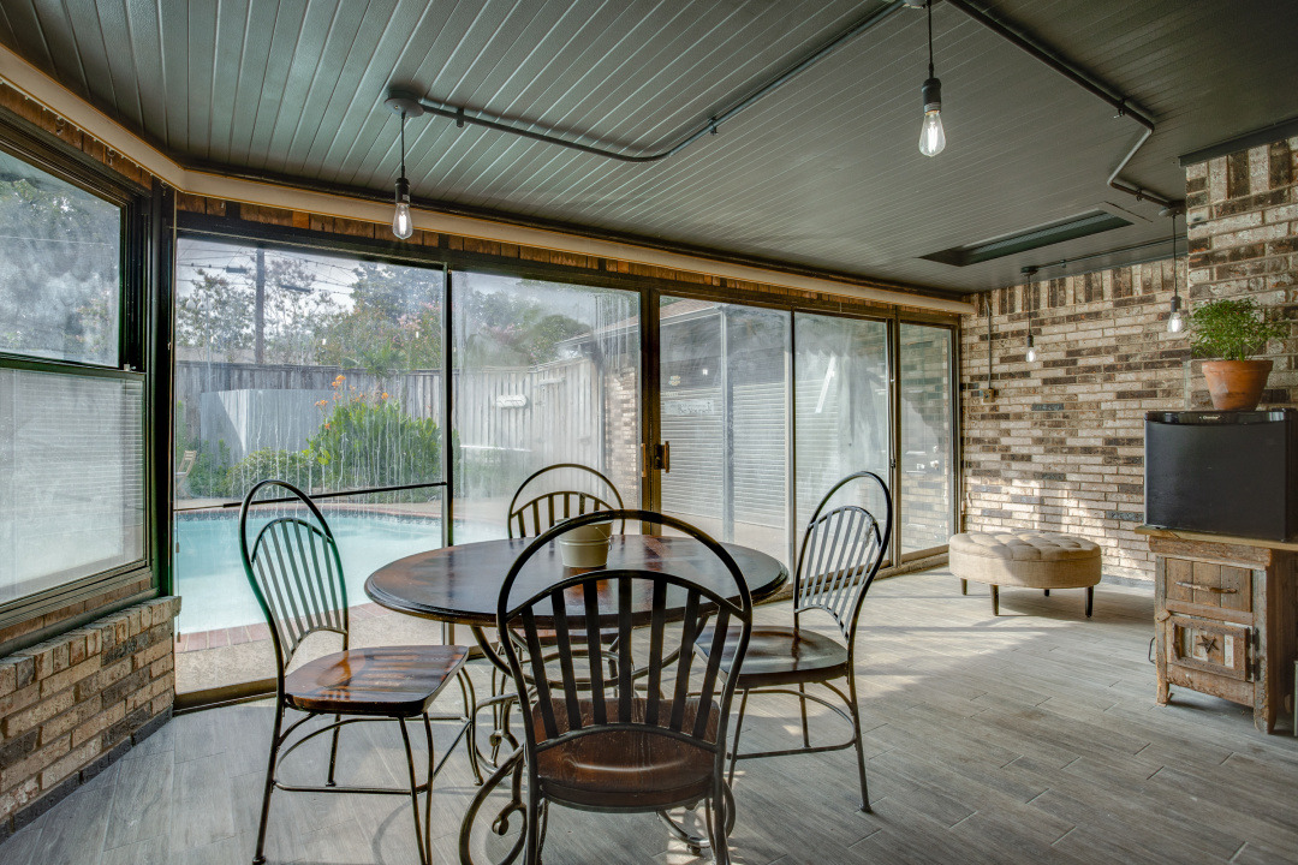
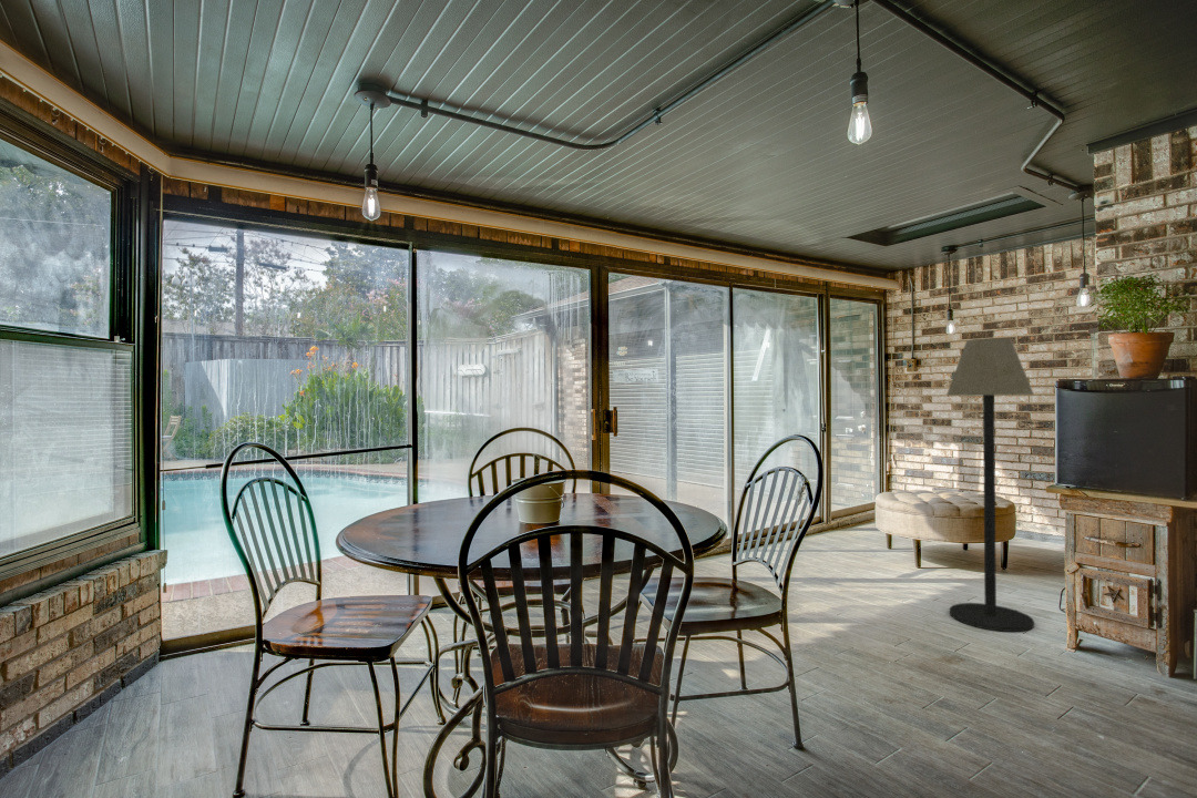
+ floor lamp [945,337,1035,633]
